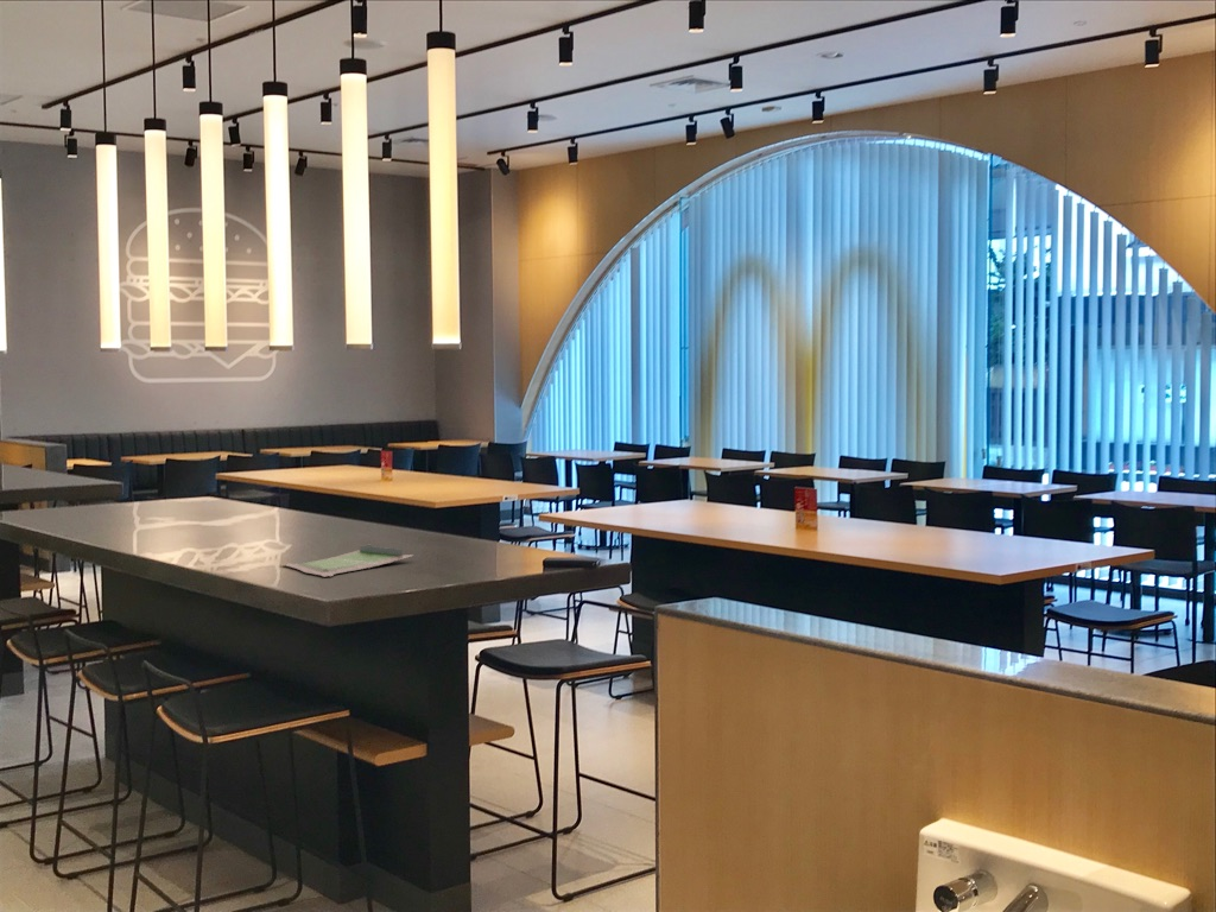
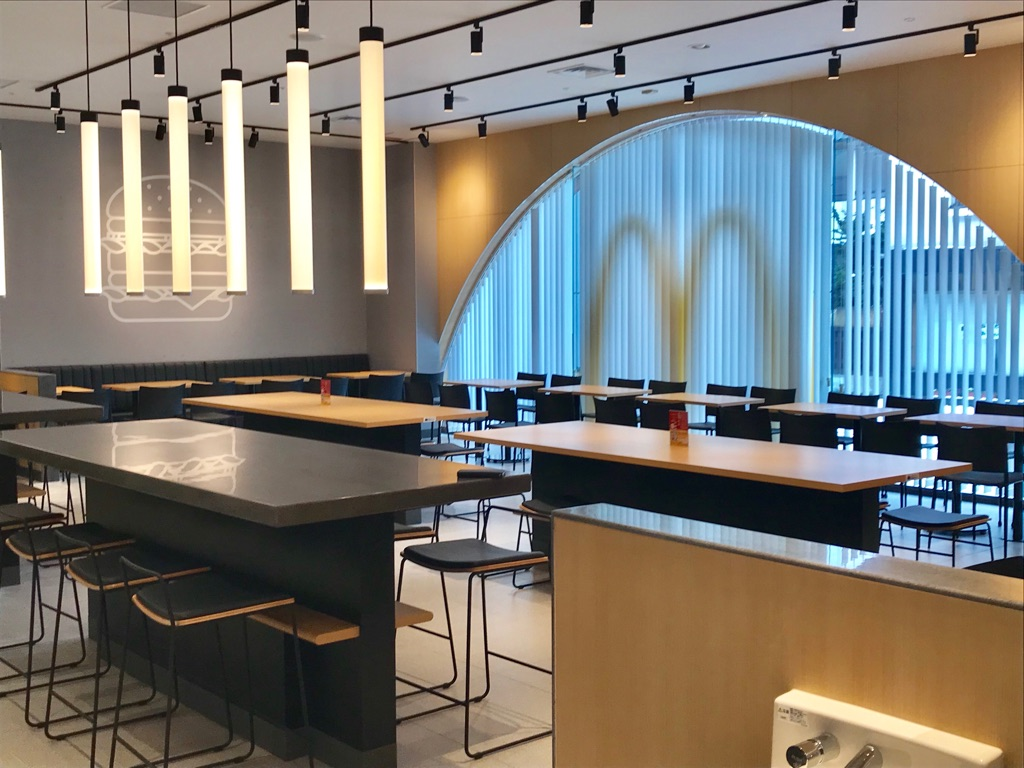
- food tray [280,543,414,578]
